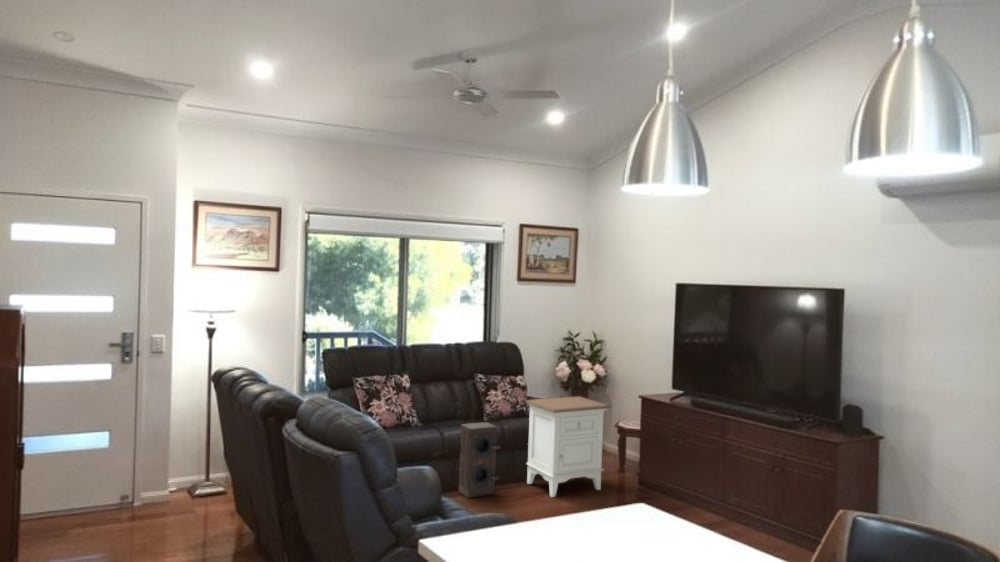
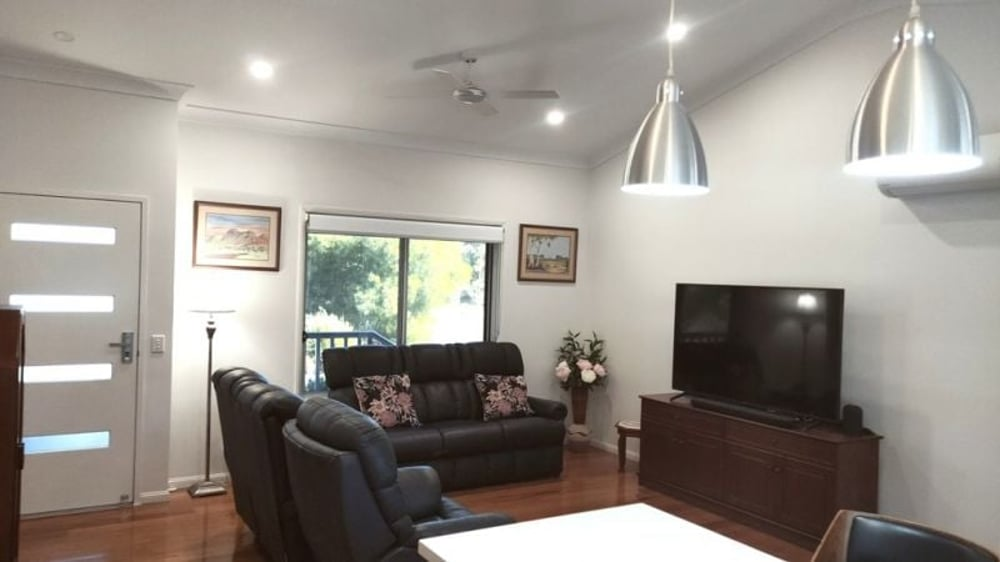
- nightstand [525,395,612,498]
- speaker [458,421,501,499]
